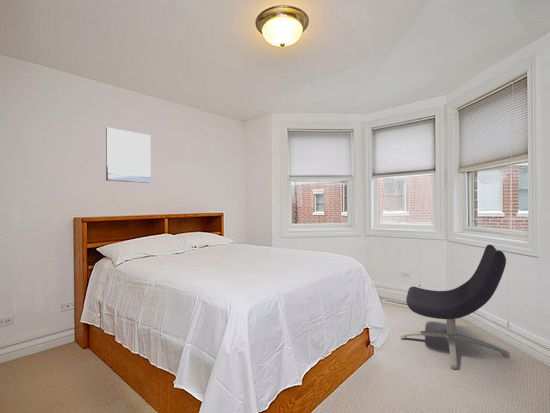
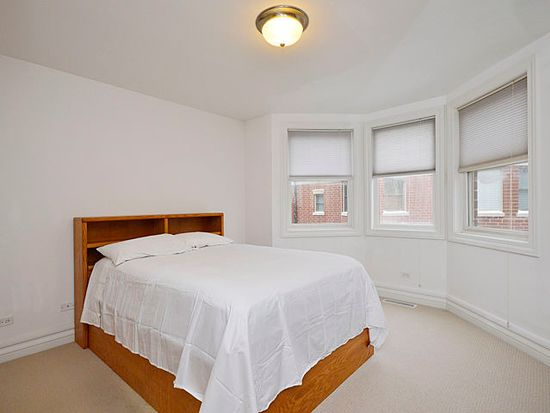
- wall art [105,126,152,184]
- lounge chair [399,244,511,370]
